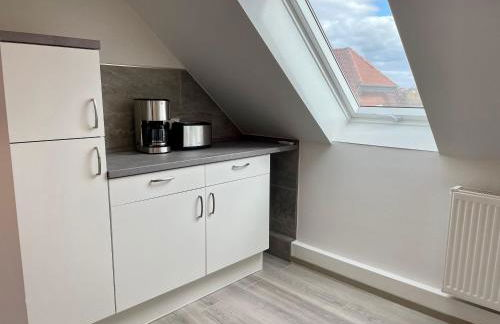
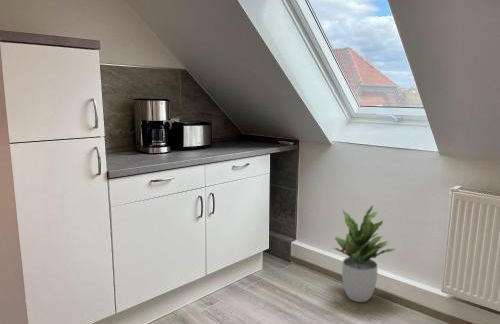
+ potted plant [332,205,396,303]
